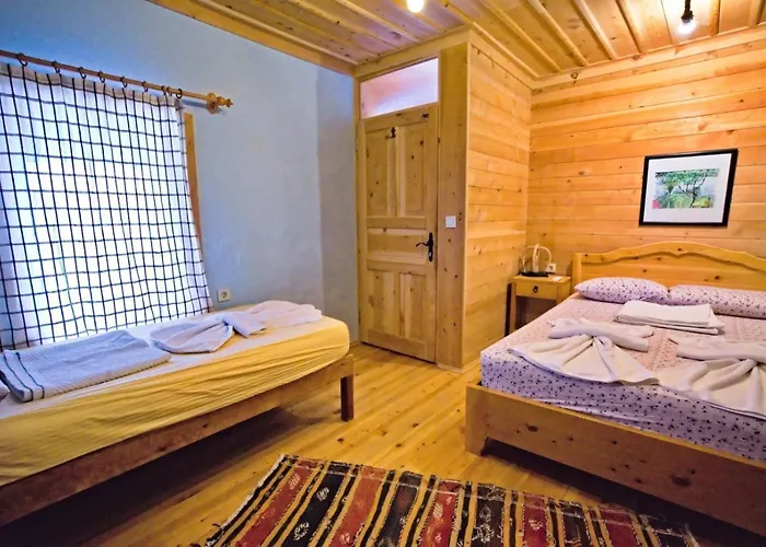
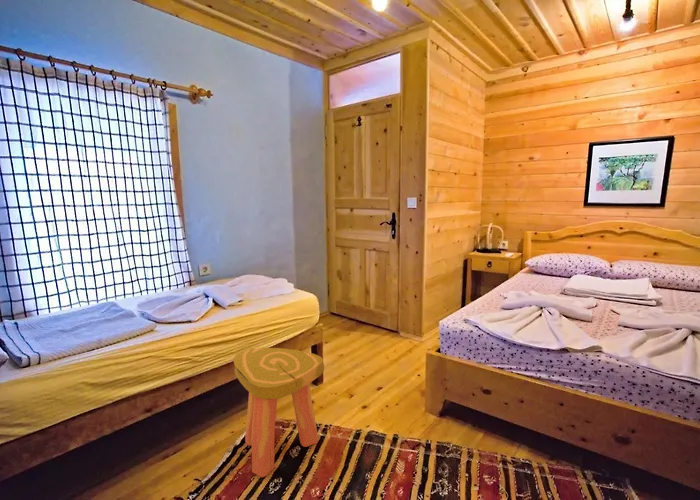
+ stool [232,347,325,478]
